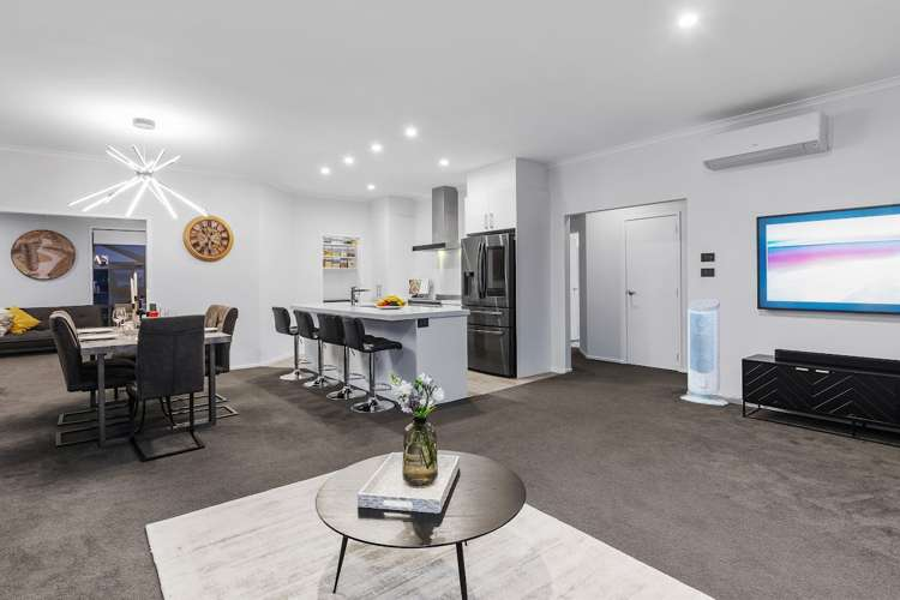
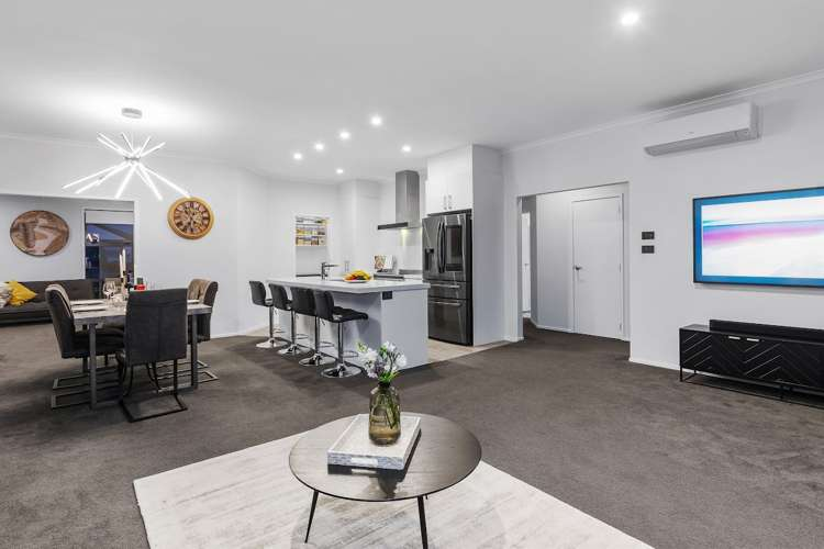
- air purifier [679,298,730,407]
